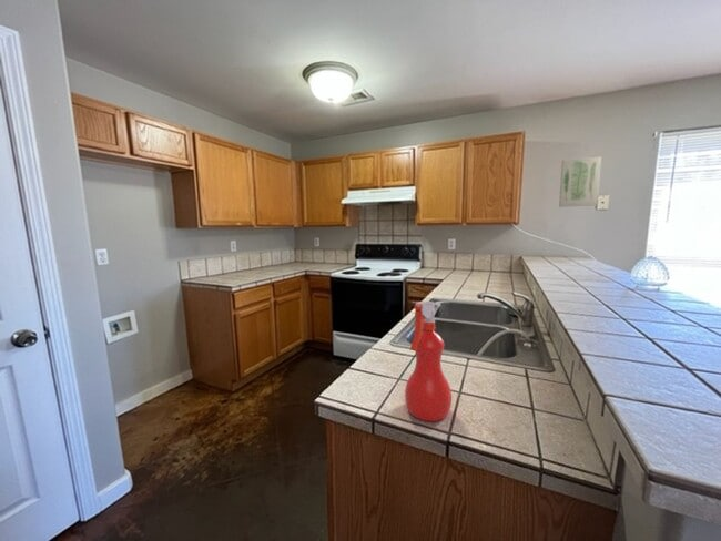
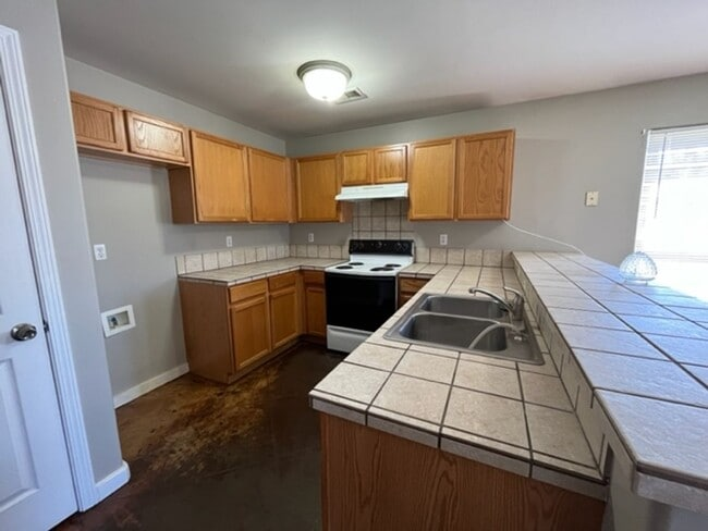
- spray bottle [404,300,453,422]
- wall art [558,155,602,208]
